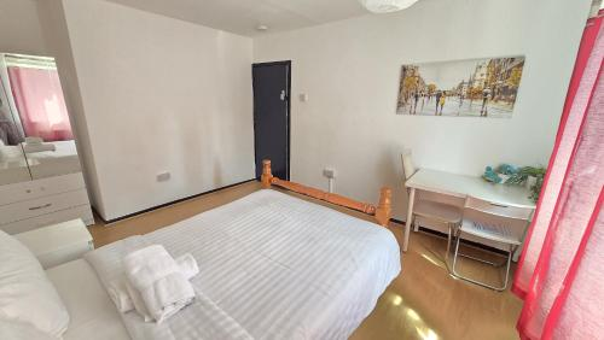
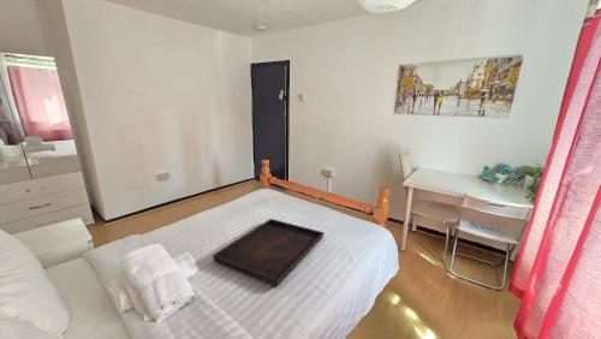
+ serving tray [212,218,325,287]
